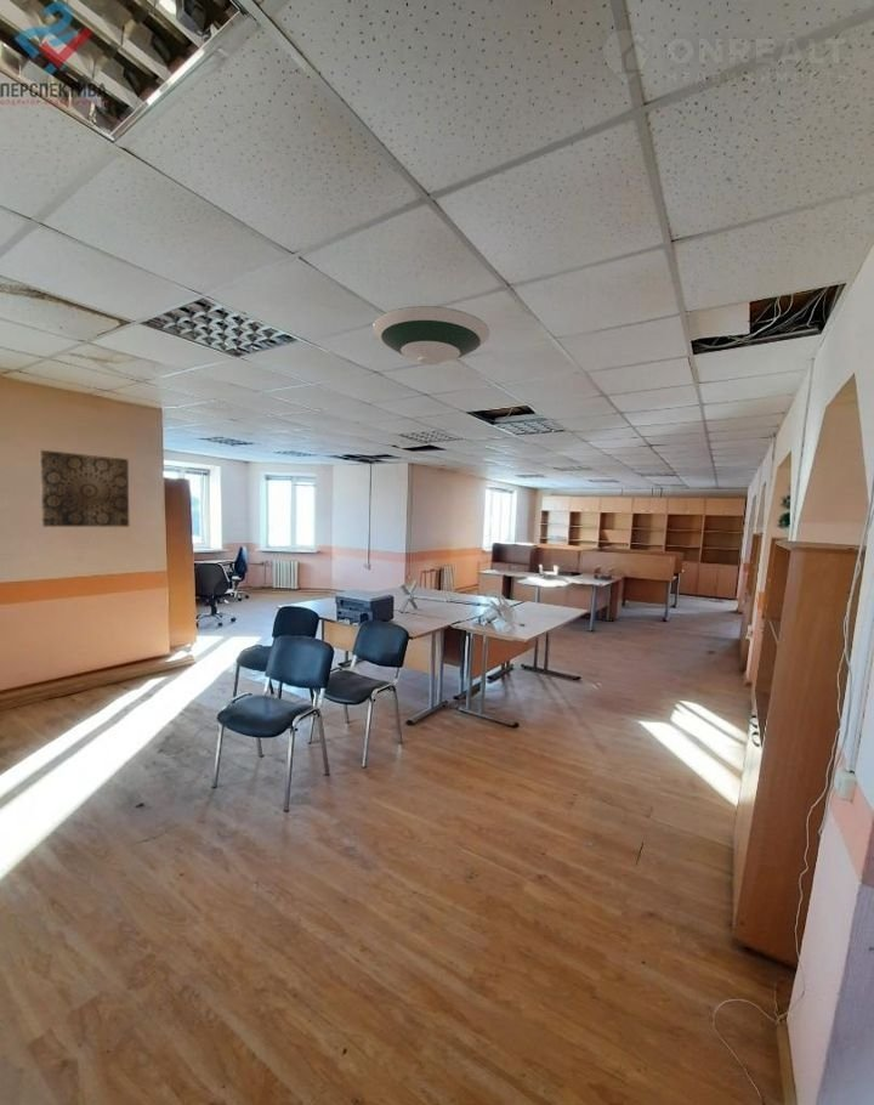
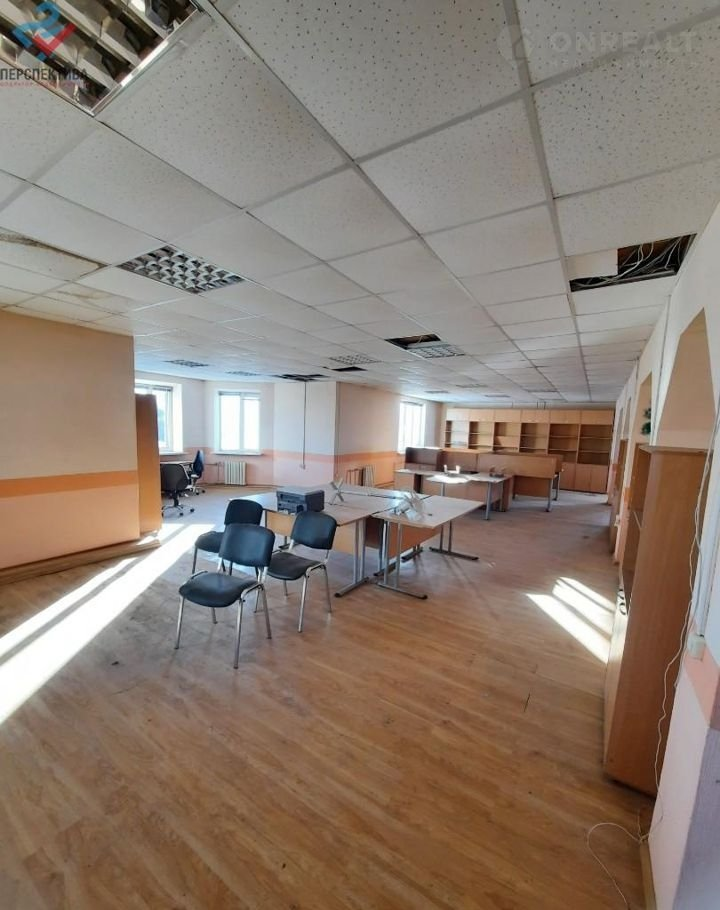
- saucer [371,305,490,367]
- wall art [39,449,130,528]
